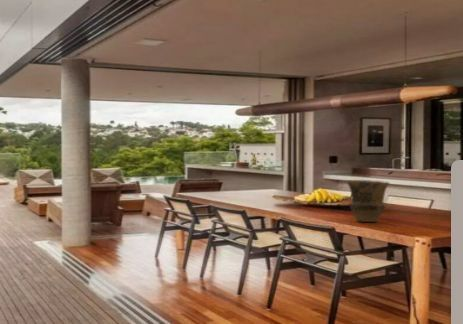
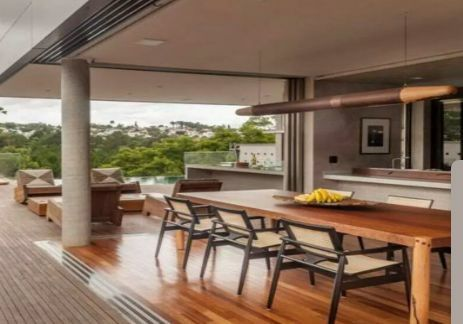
- vase [345,179,390,223]
